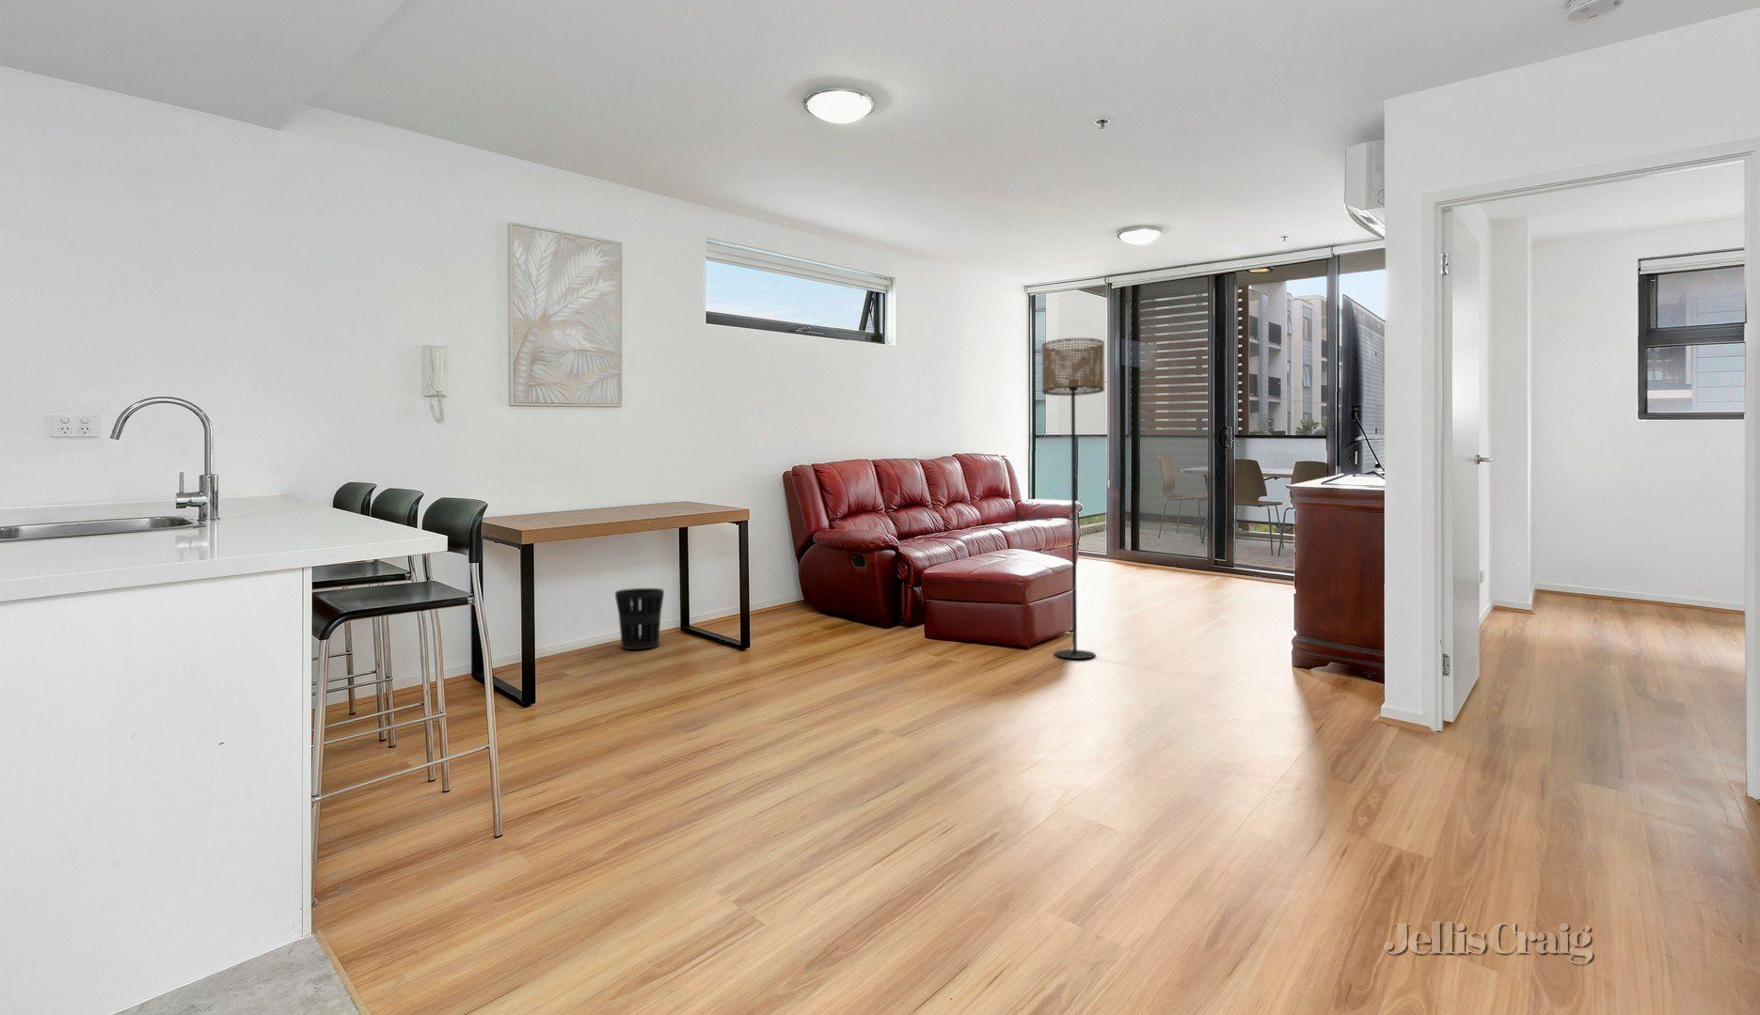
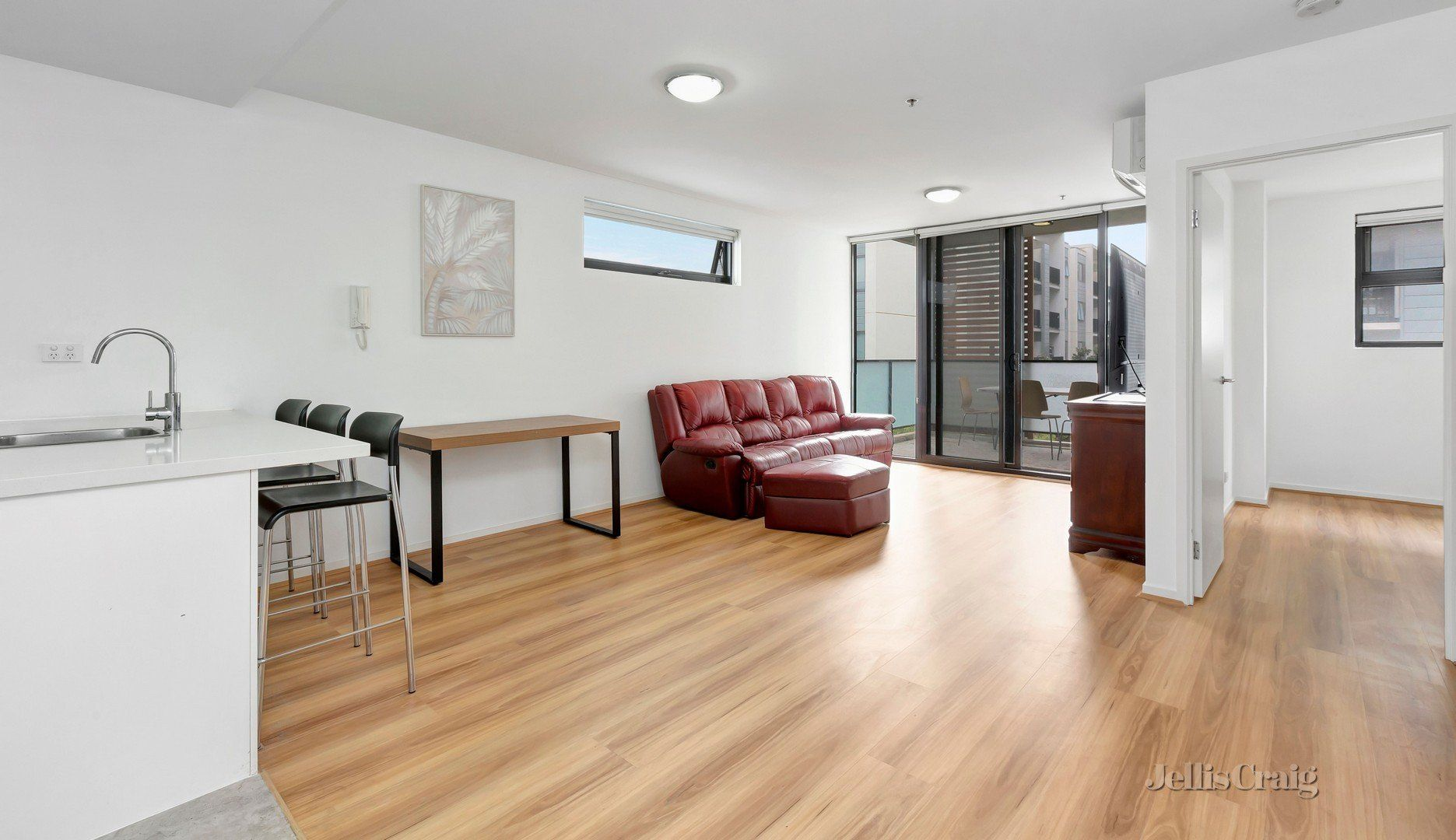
- floor lamp [1041,337,1105,660]
- wastebasket [614,587,665,650]
